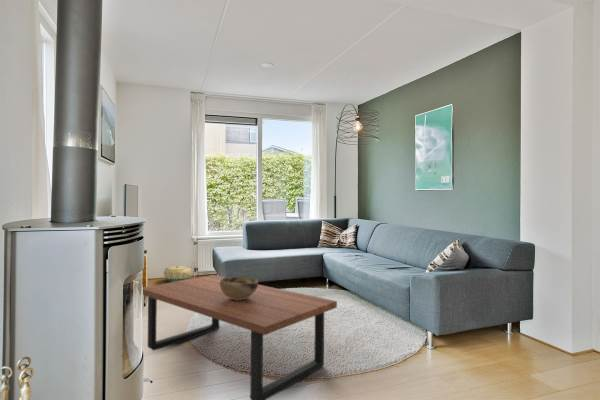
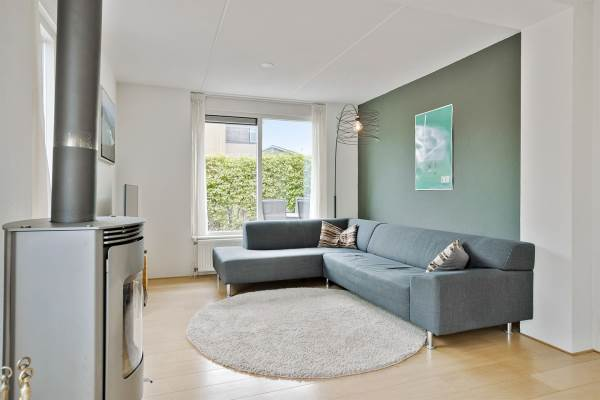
- decorative bowl [220,276,259,300]
- coffee table [142,274,338,400]
- basket [163,265,193,283]
